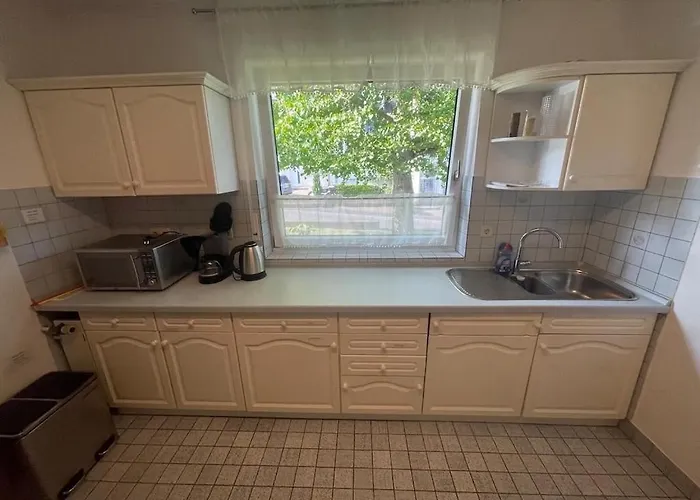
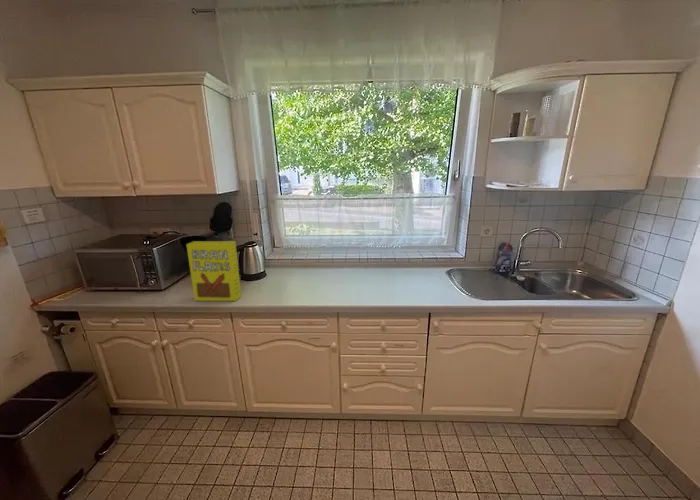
+ cereal box [185,240,242,302]
